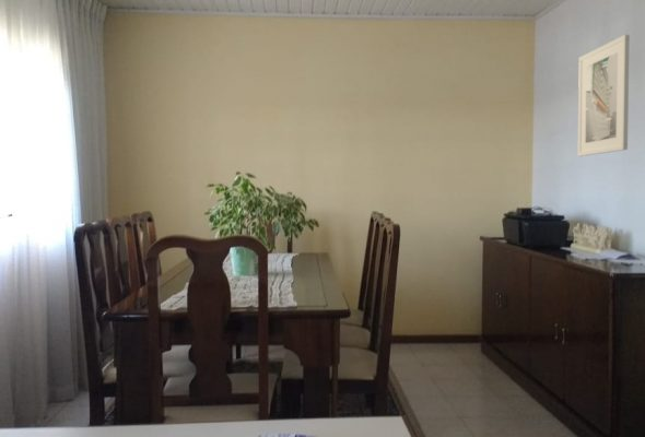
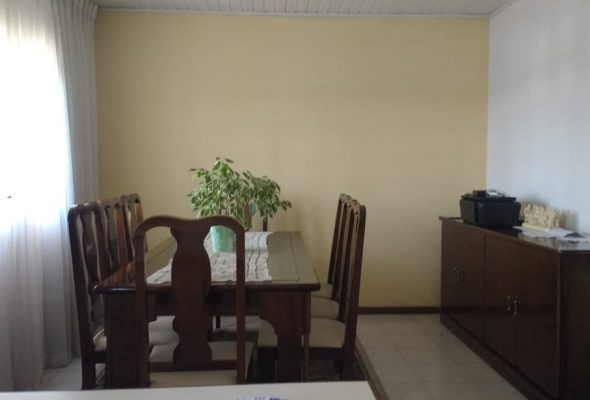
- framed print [577,34,631,157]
